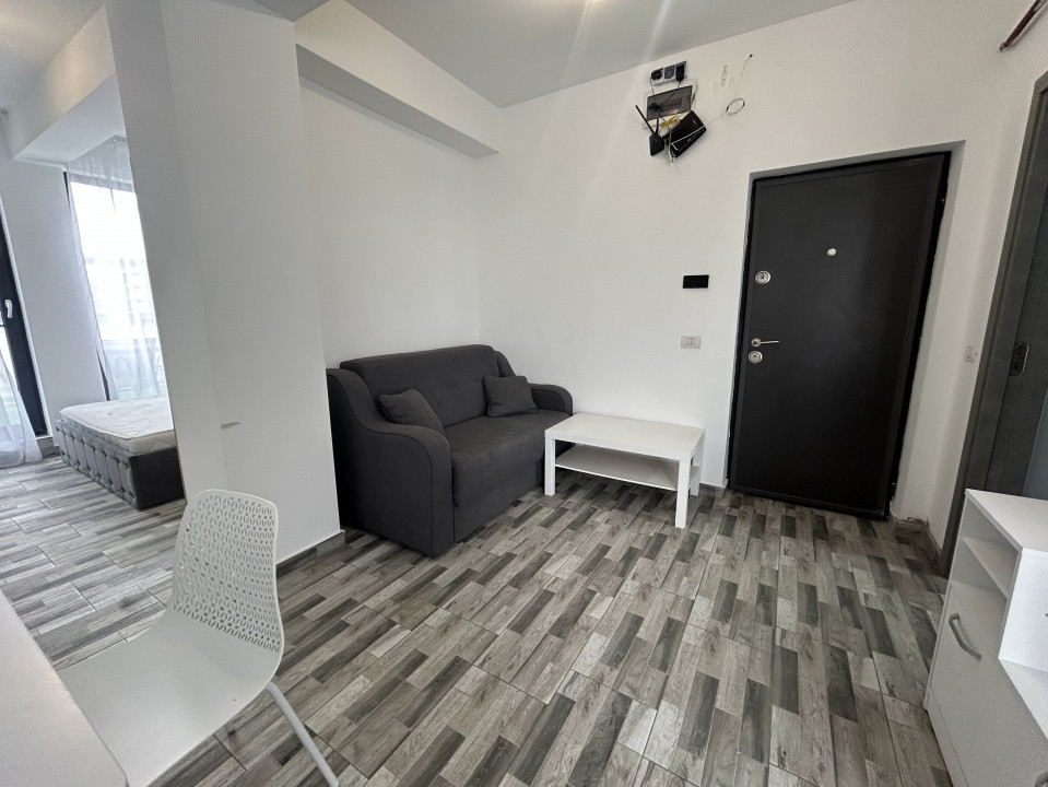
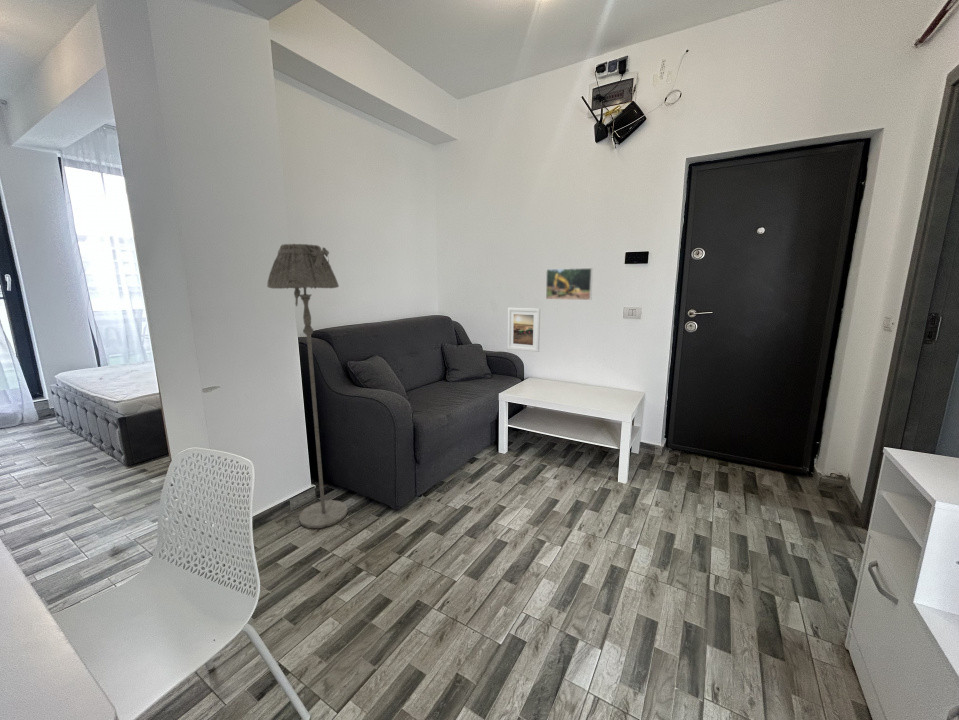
+ floor lamp [266,243,349,529]
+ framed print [545,267,594,301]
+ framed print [507,307,541,353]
